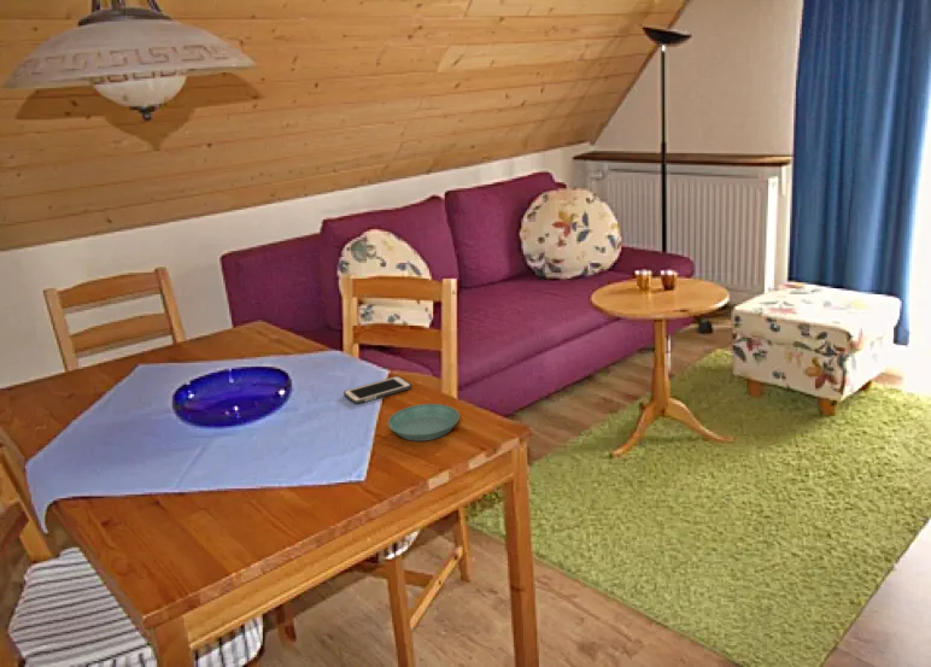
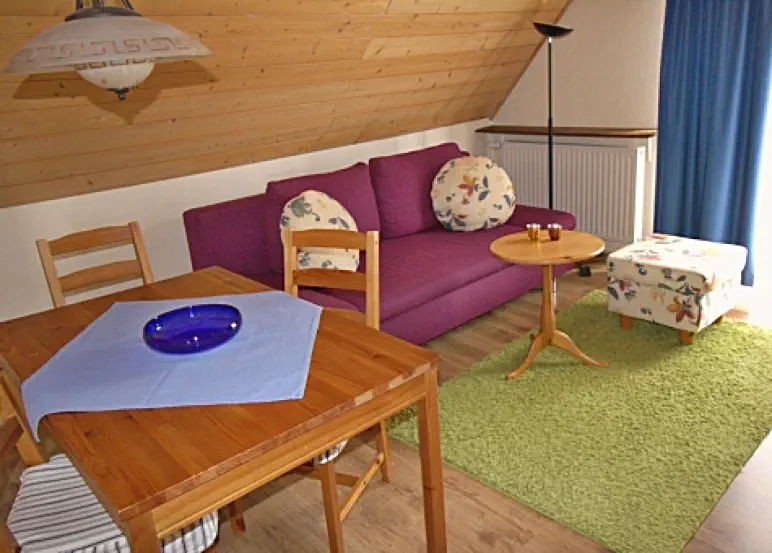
- saucer [387,403,461,443]
- cell phone [342,375,412,405]
